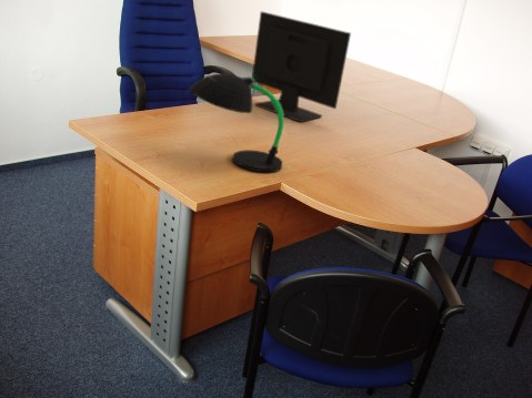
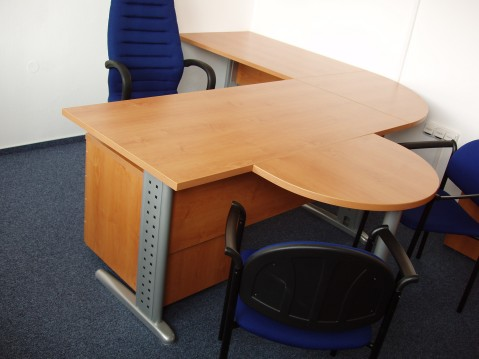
- computer monitor [251,10,352,123]
- desk lamp [188,72,284,173]
